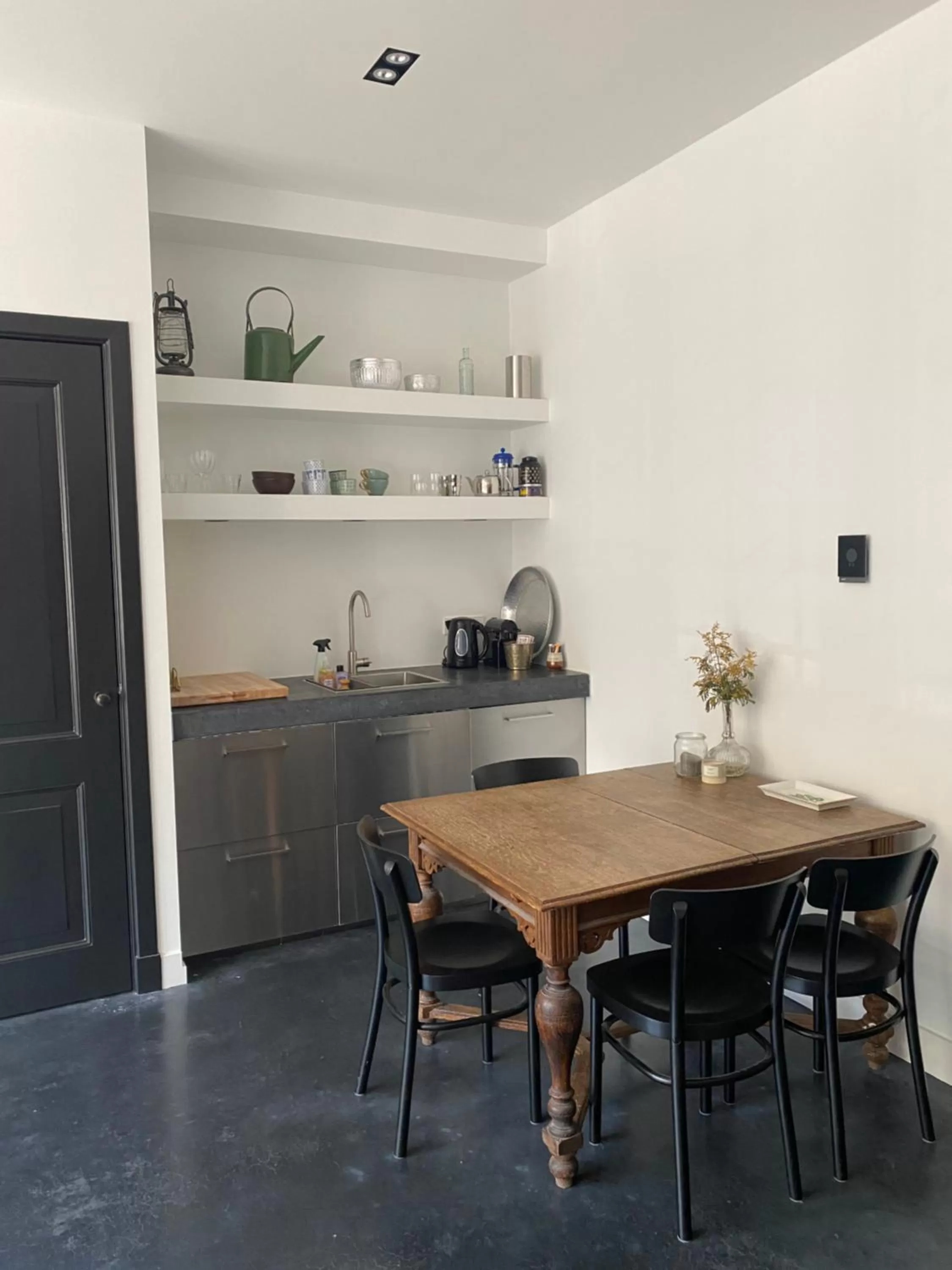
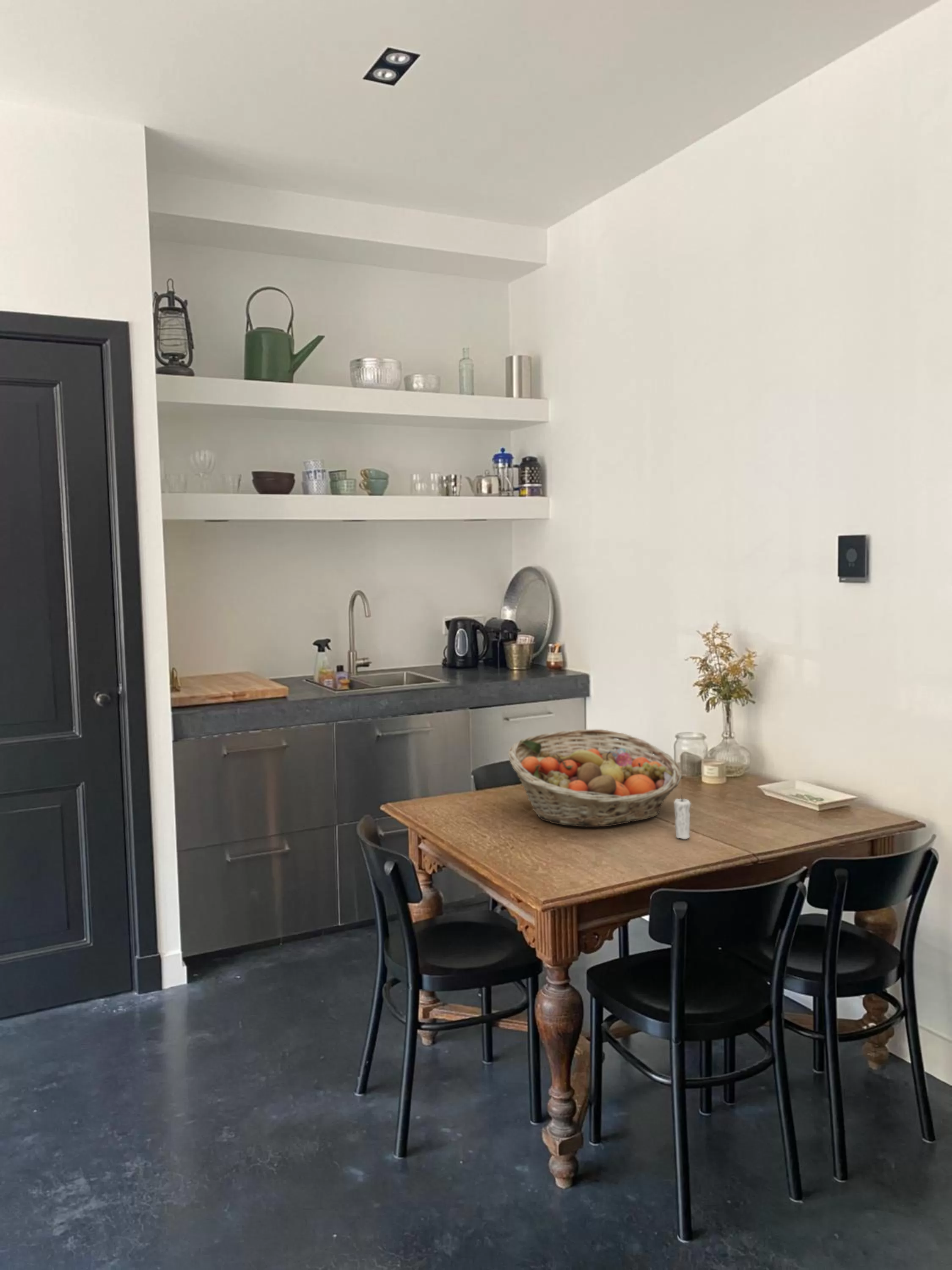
+ fruit basket [507,729,683,827]
+ candle [673,793,691,840]
